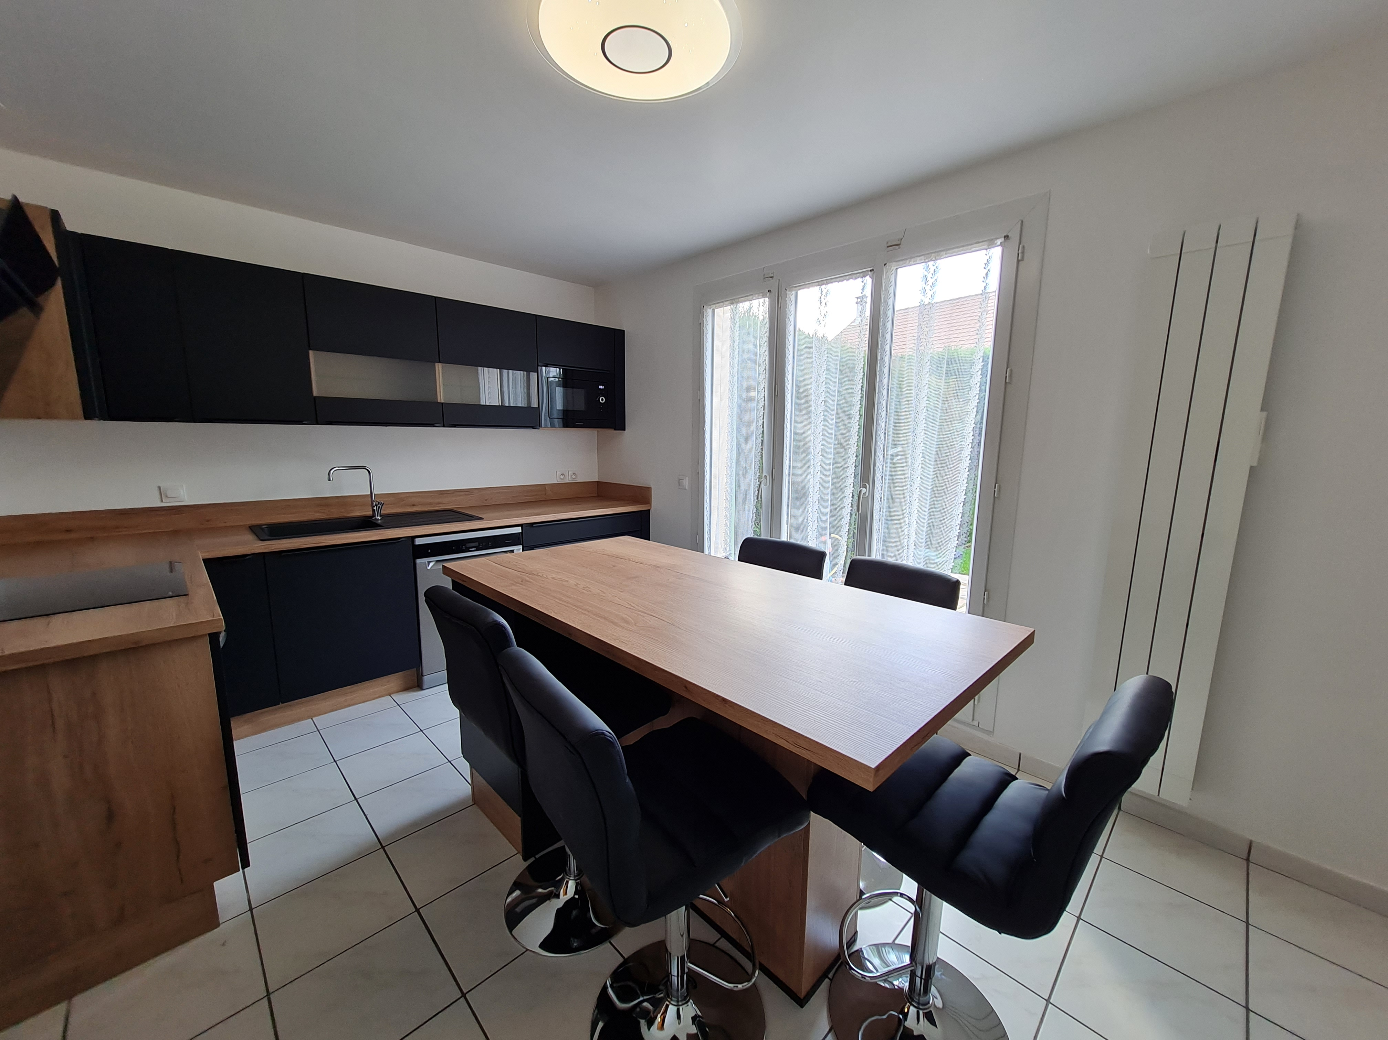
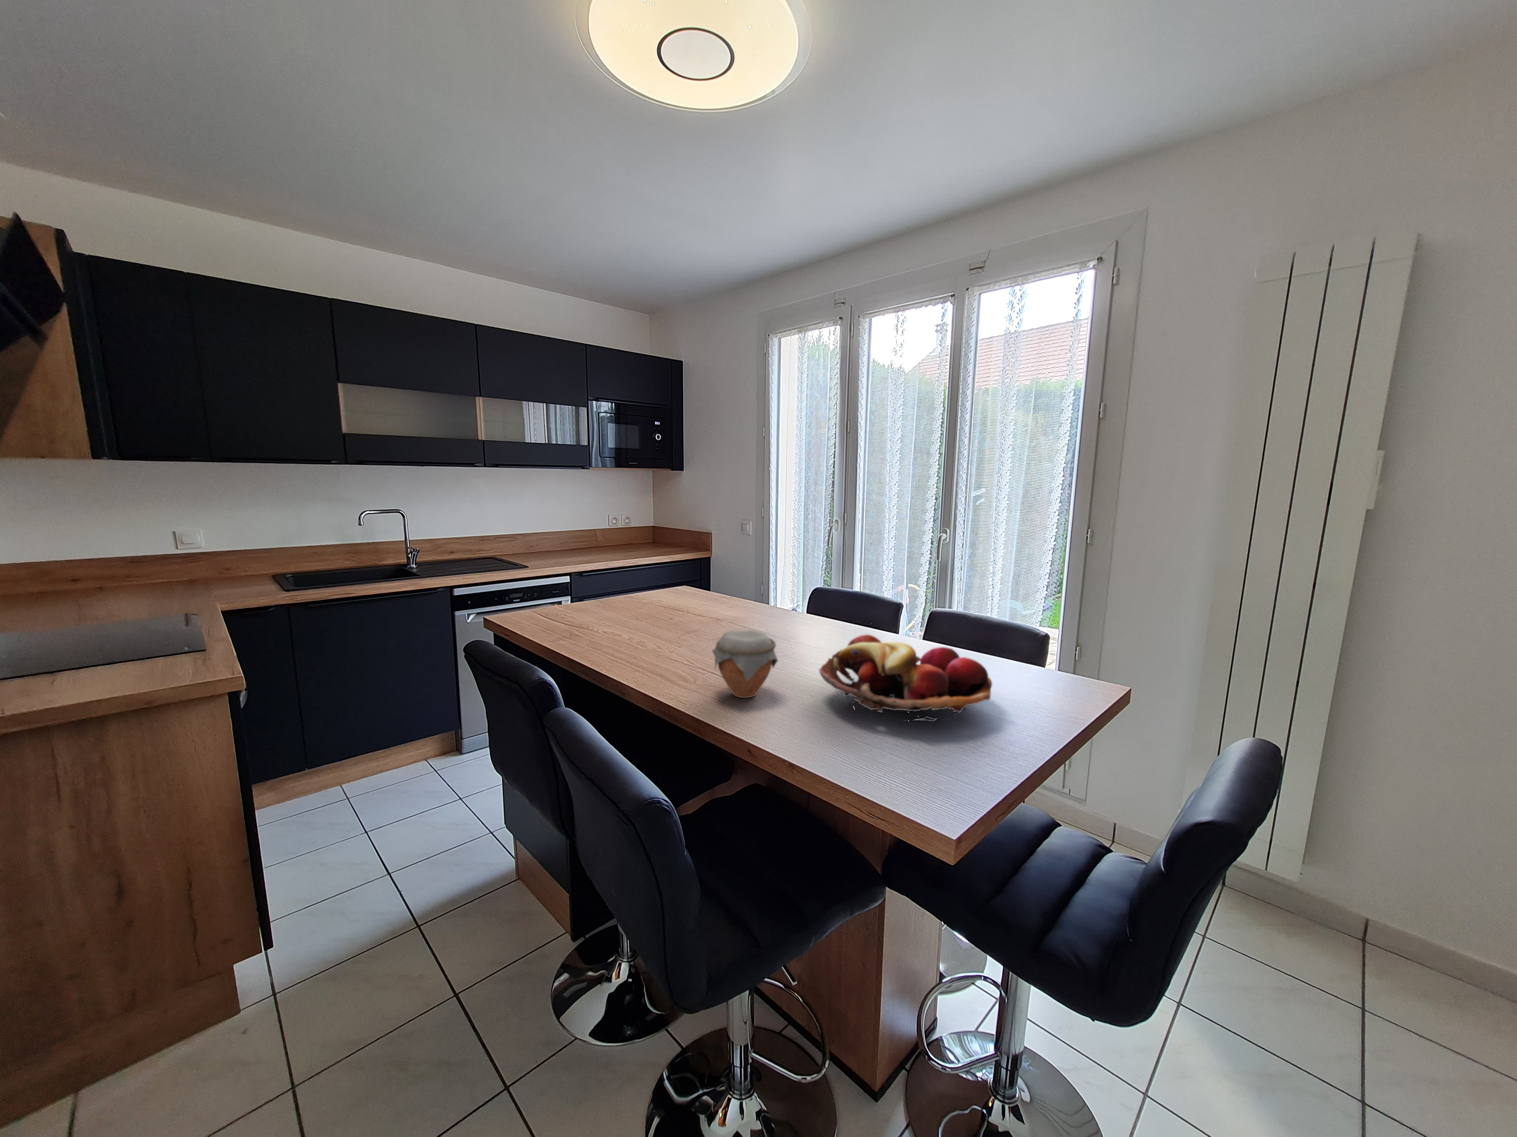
+ fruit basket [818,634,993,721]
+ jar [712,629,779,699]
